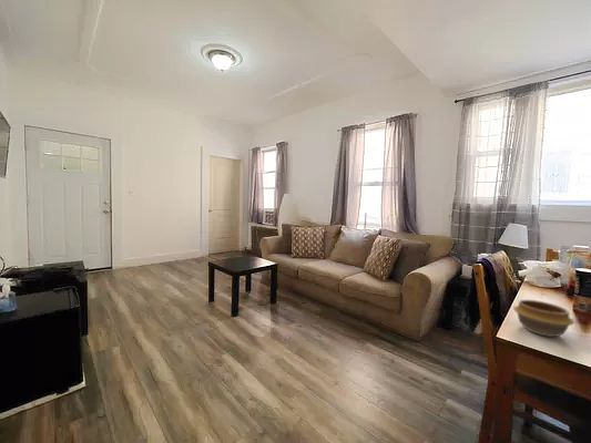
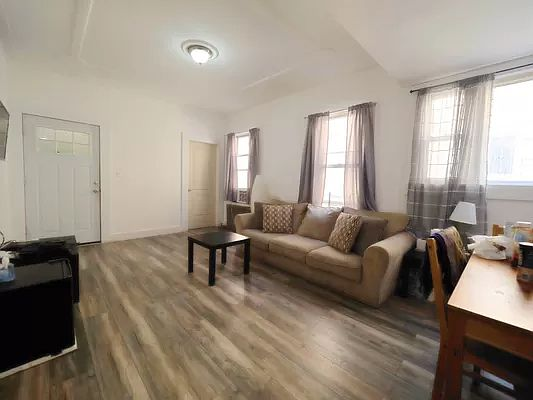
- bowl [512,299,575,338]
